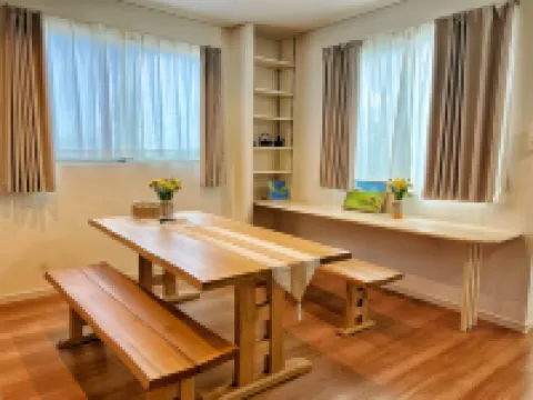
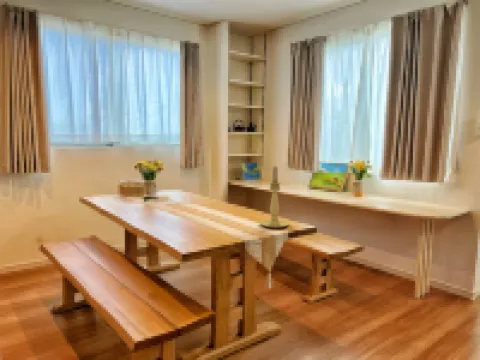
+ candle holder [259,164,290,229]
